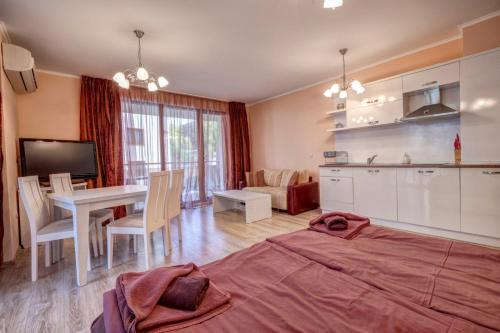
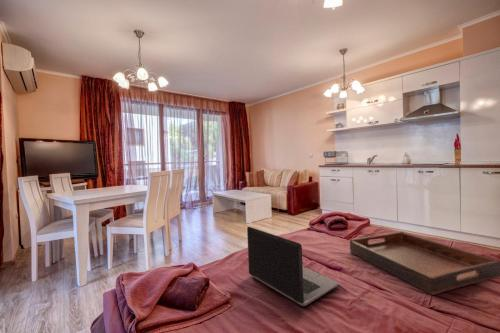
+ laptop computer [246,226,340,307]
+ serving tray [349,231,500,296]
